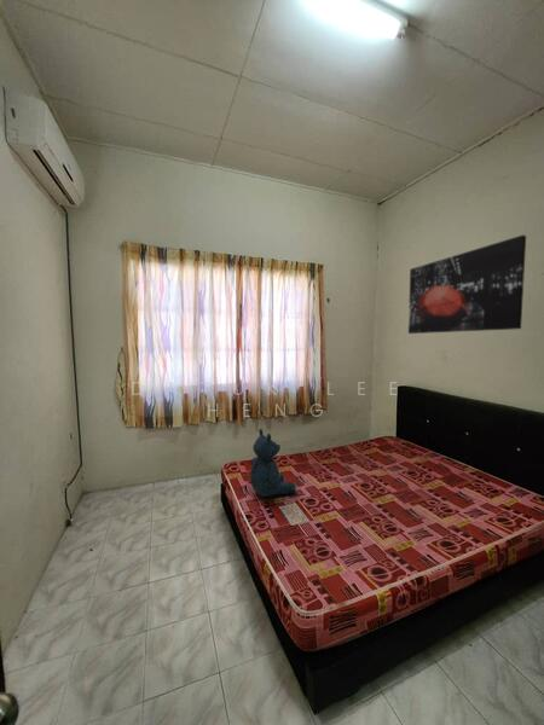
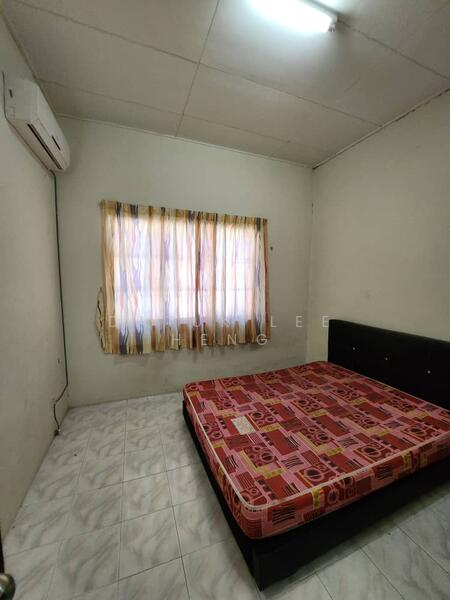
- teddy bear [249,428,299,498]
- wall art [407,234,527,335]
